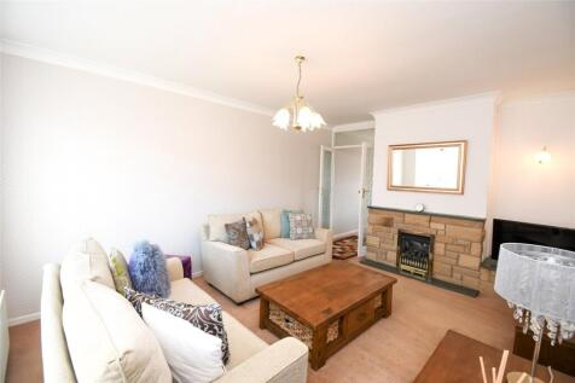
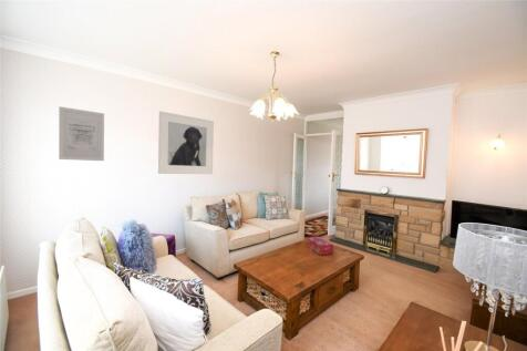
+ wall art [58,105,105,162]
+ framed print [157,111,215,175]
+ tissue box [306,236,334,256]
